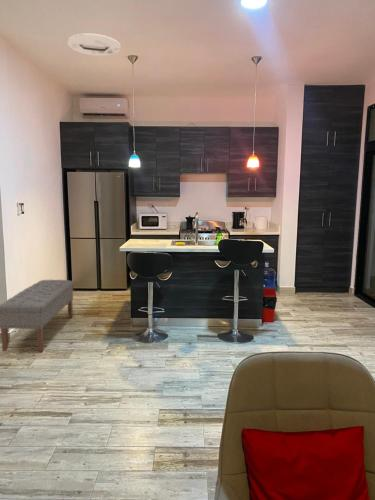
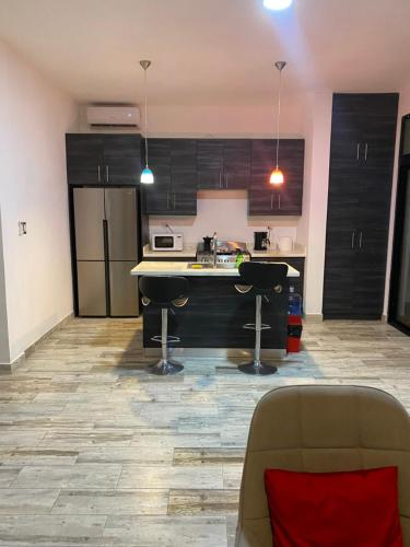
- bench [0,279,74,353]
- ceiling light [67,32,122,57]
